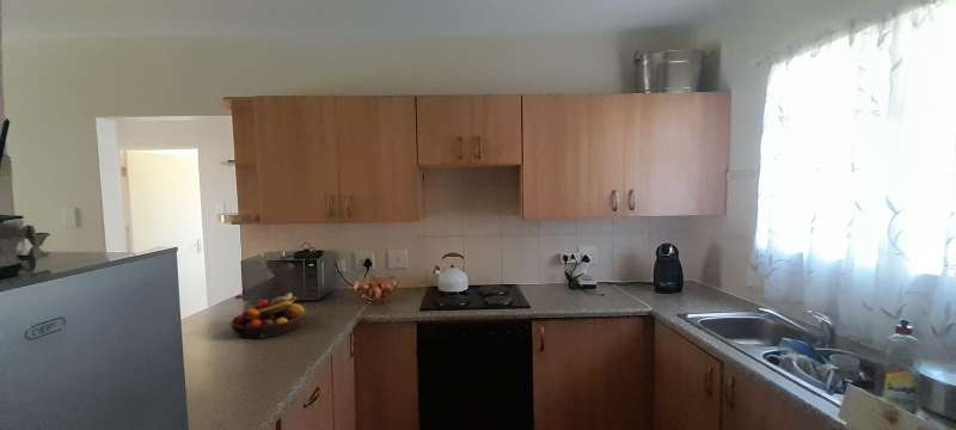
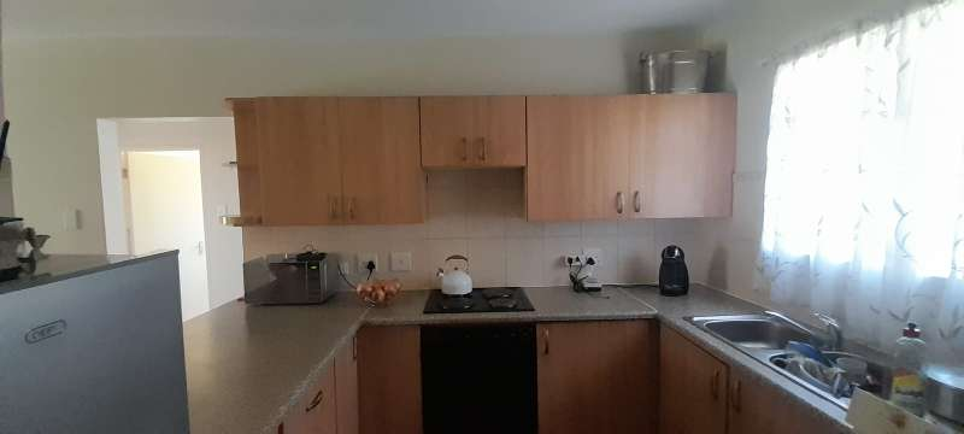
- fruit bowl [229,291,308,339]
